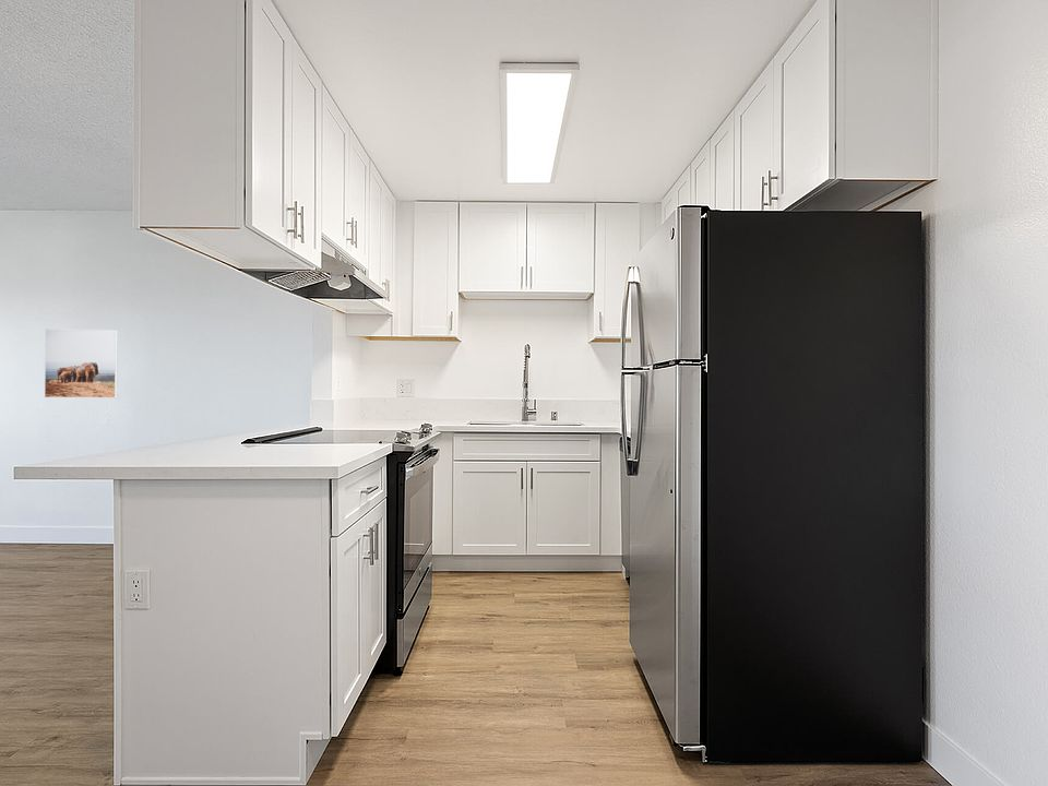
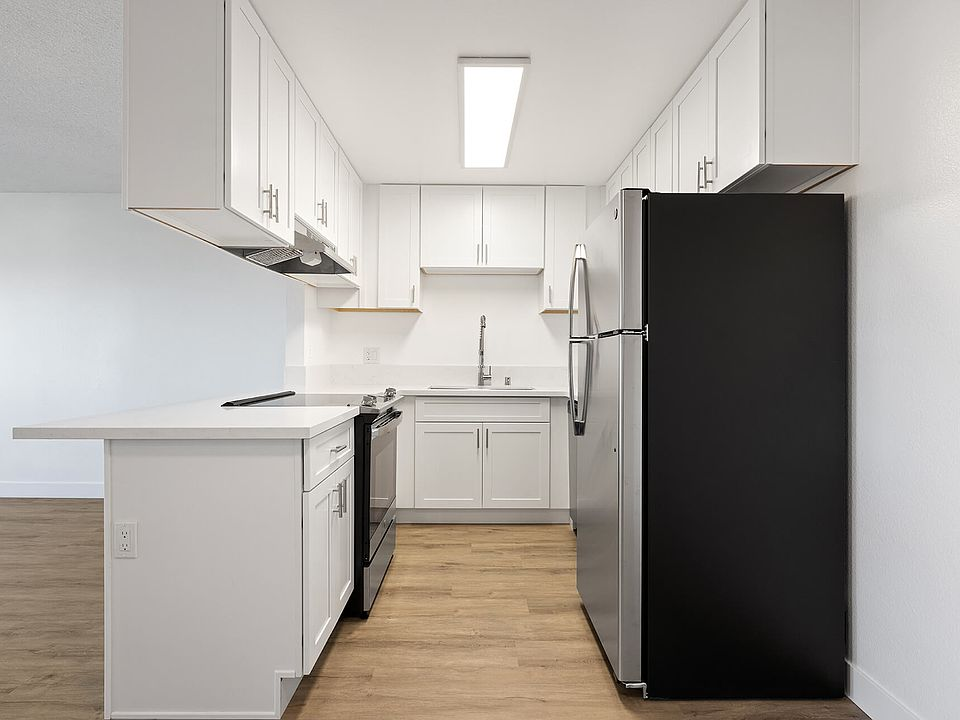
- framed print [44,327,119,400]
